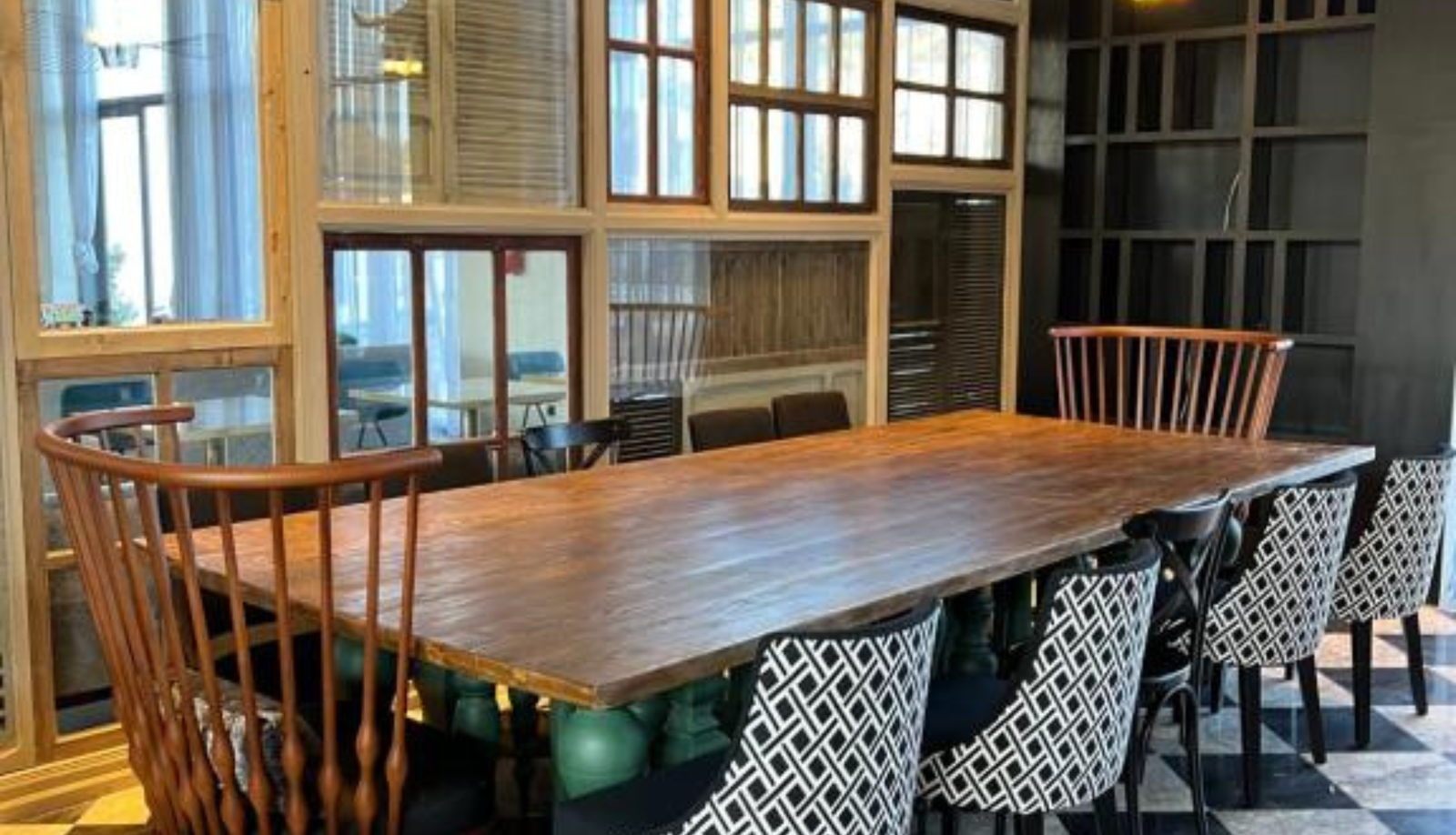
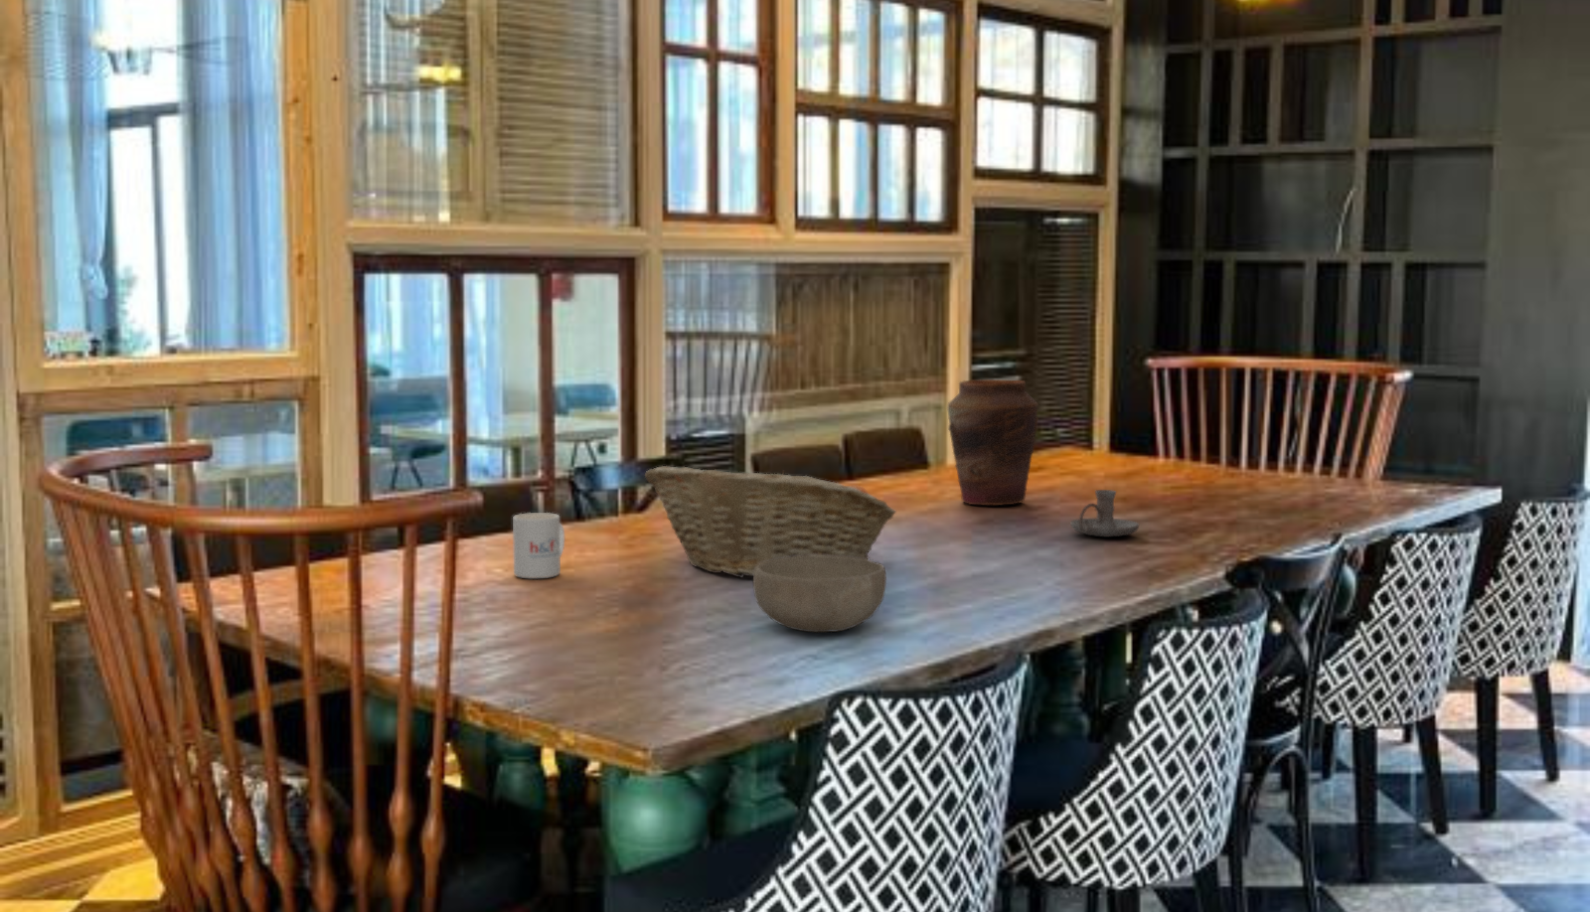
+ mug [512,511,566,579]
+ fruit basket [644,465,898,579]
+ candle holder [1069,489,1140,537]
+ bowl [752,555,888,632]
+ vase [946,379,1040,506]
